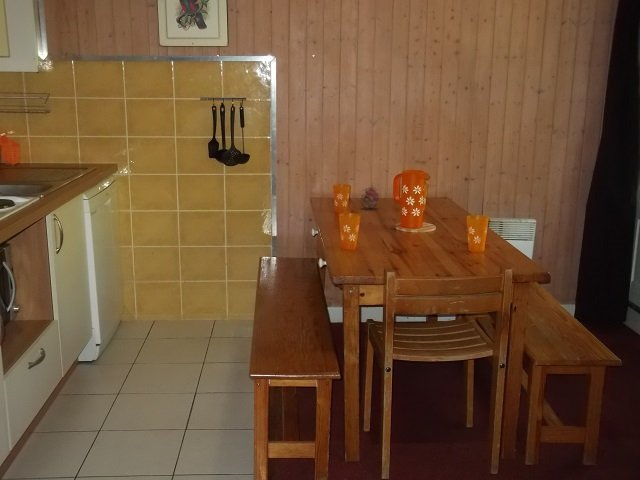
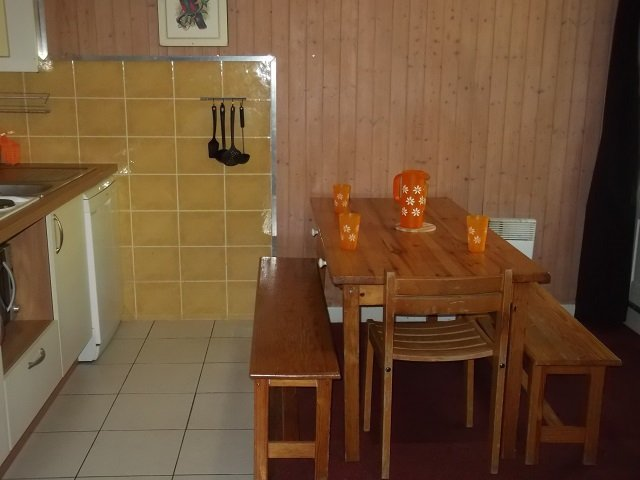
- fruit [360,183,380,210]
